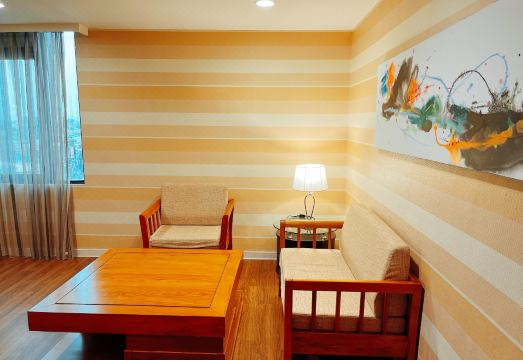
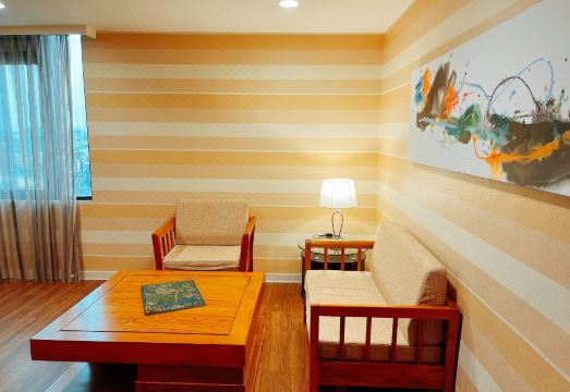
+ board game [140,279,207,316]
